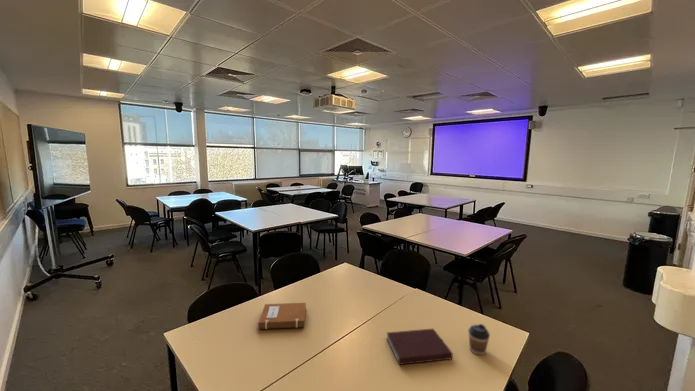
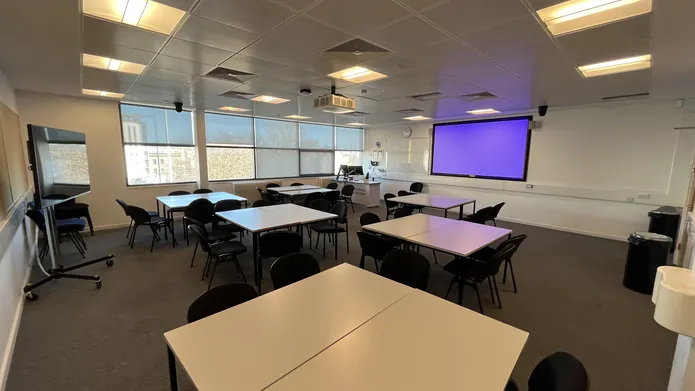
- notebook [256,302,307,330]
- coffee cup [467,323,491,356]
- notebook [385,328,454,366]
